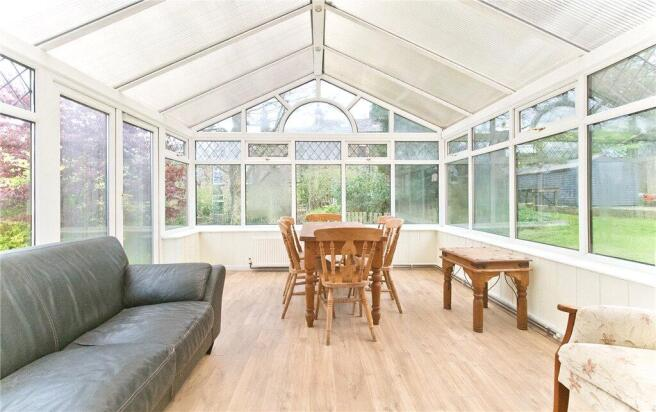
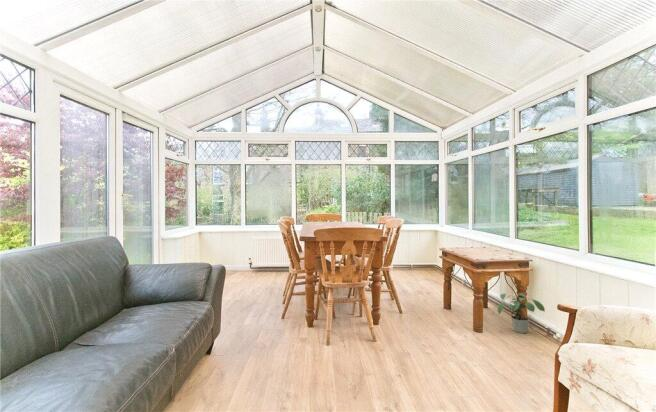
+ potted plant [496,293,546,334]
